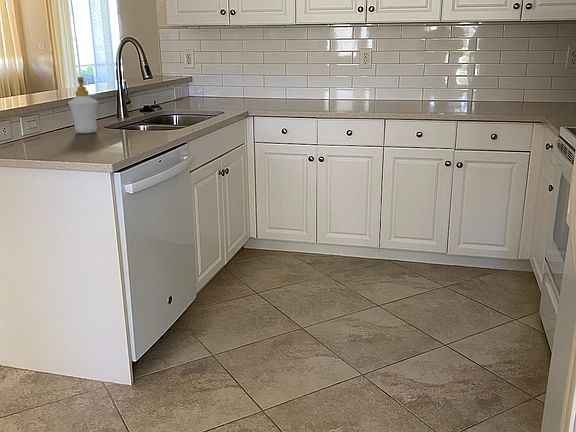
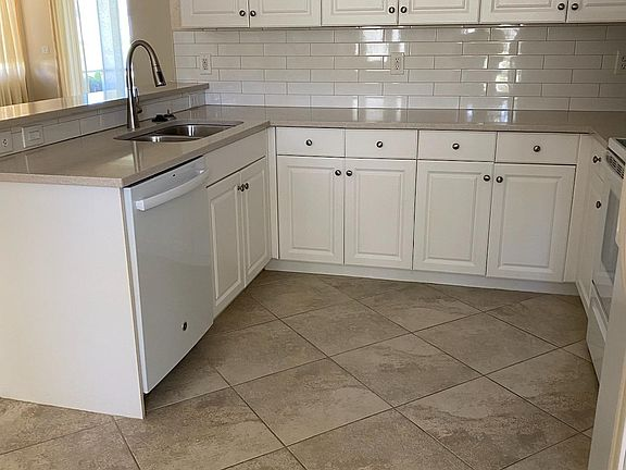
- soap bottle [67,76,99,134]
